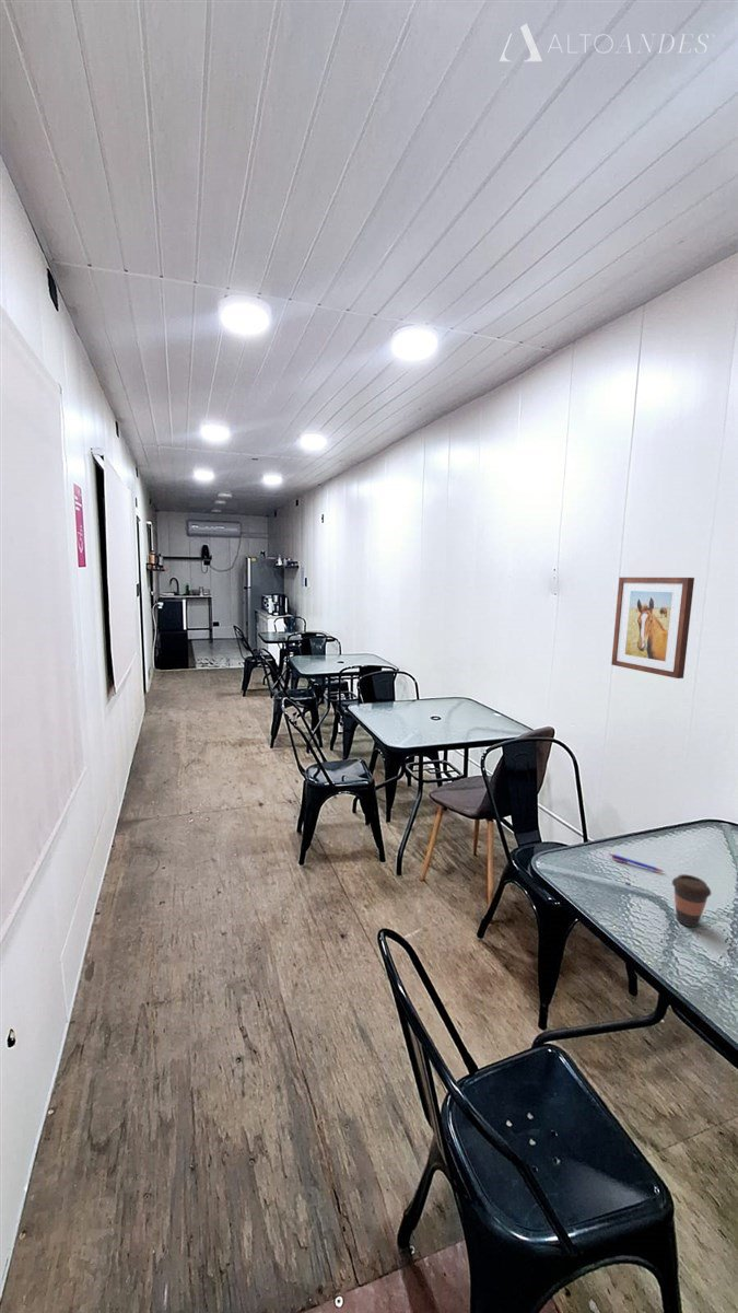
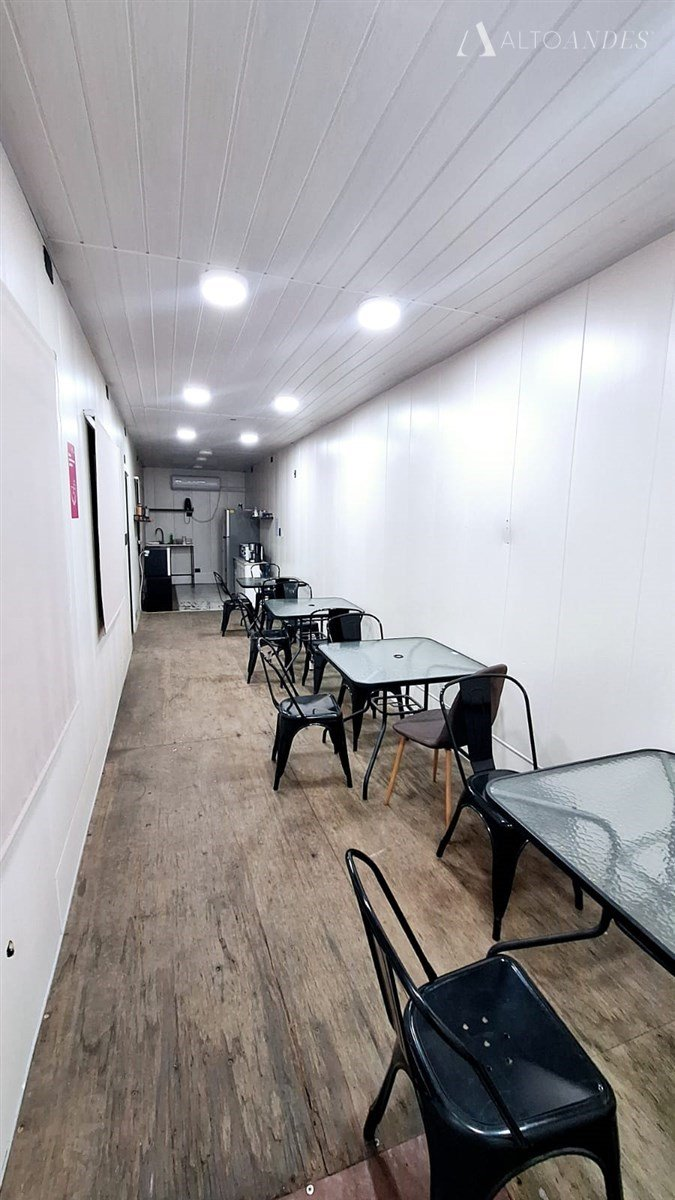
- pen [608,852,665,873]
- wall art [610,577,695,679]
- coffee cup [671,873,712,928]
